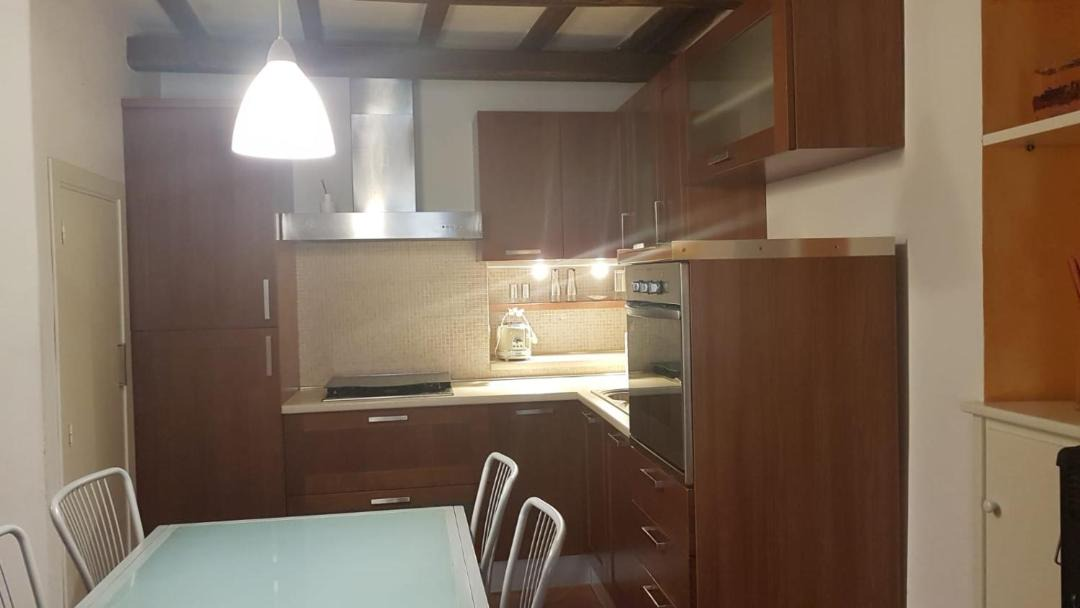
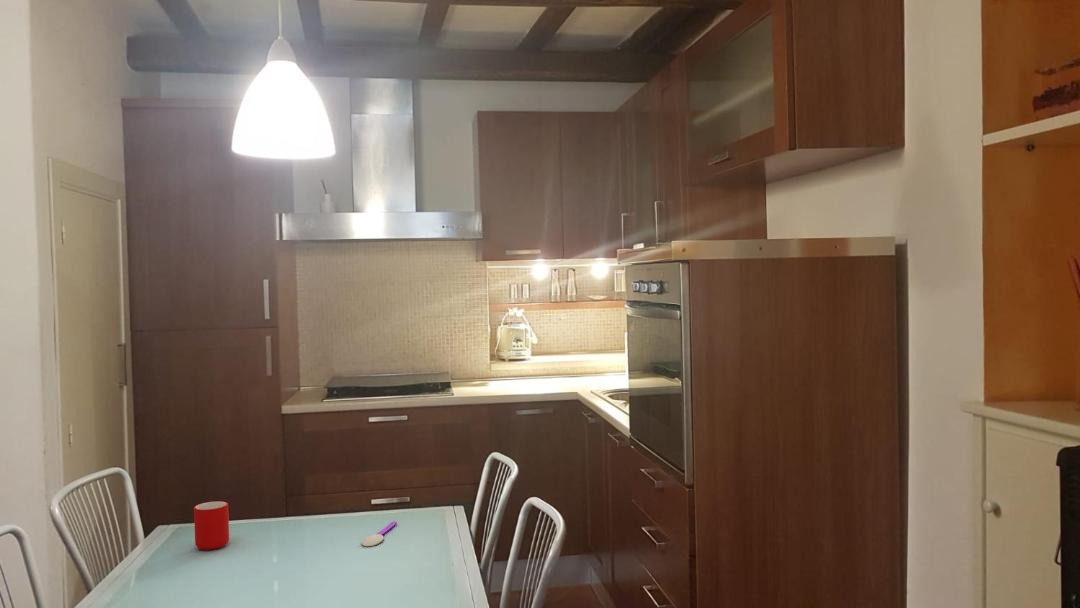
+ cup [193,501,230,550]
+ spoon [361,520,398,548]
